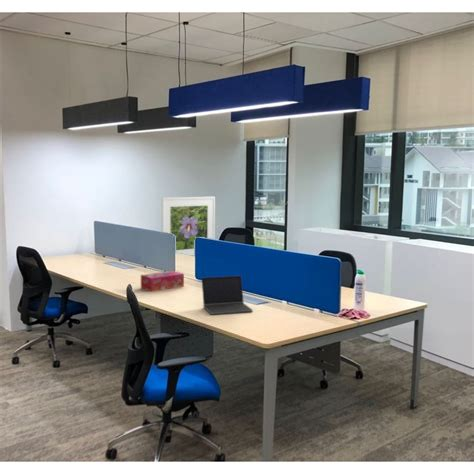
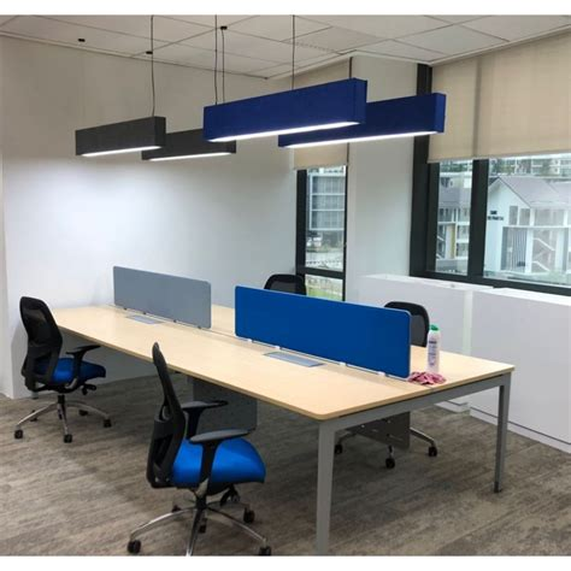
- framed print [161,196,216,256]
- tissue box [140,270,185,292]
- laptop computer [201,275,254,316]
